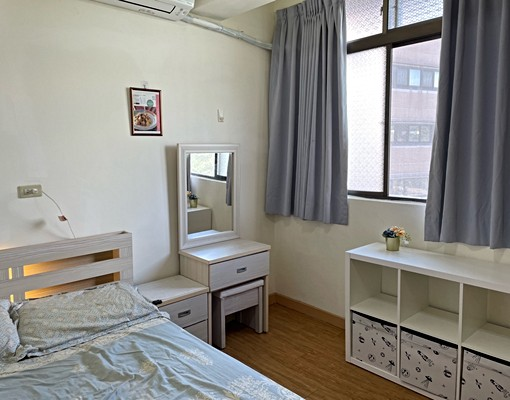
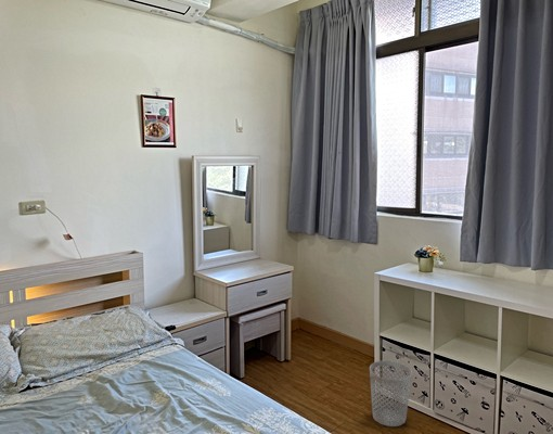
+ wastebasket [369,359,413,427]
